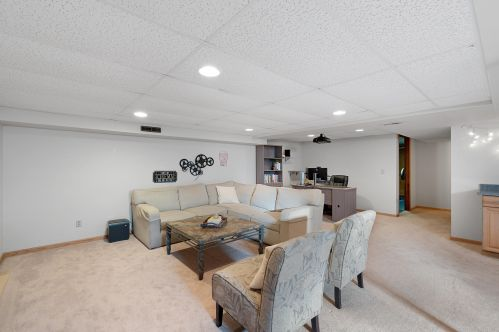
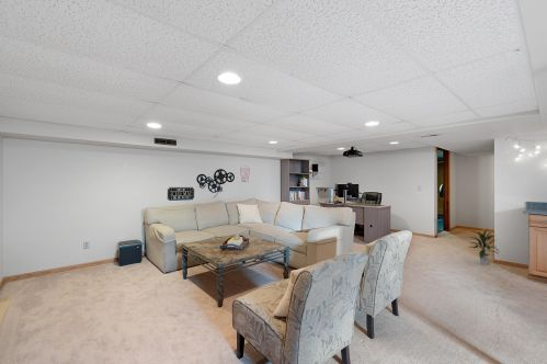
+ indoor plant [468,229,500,265]
